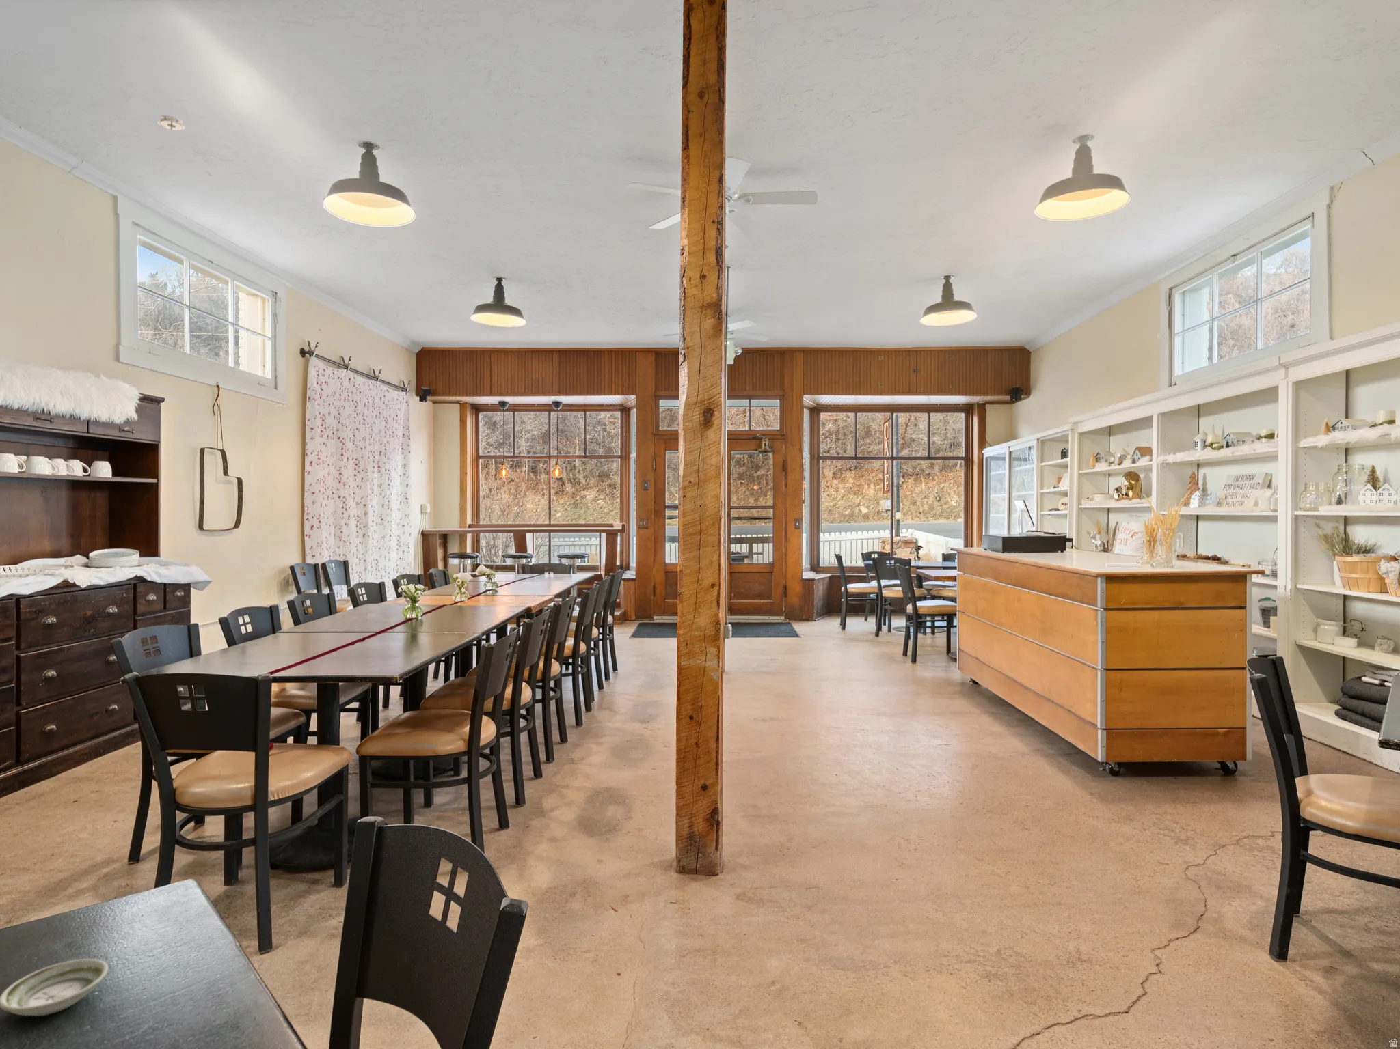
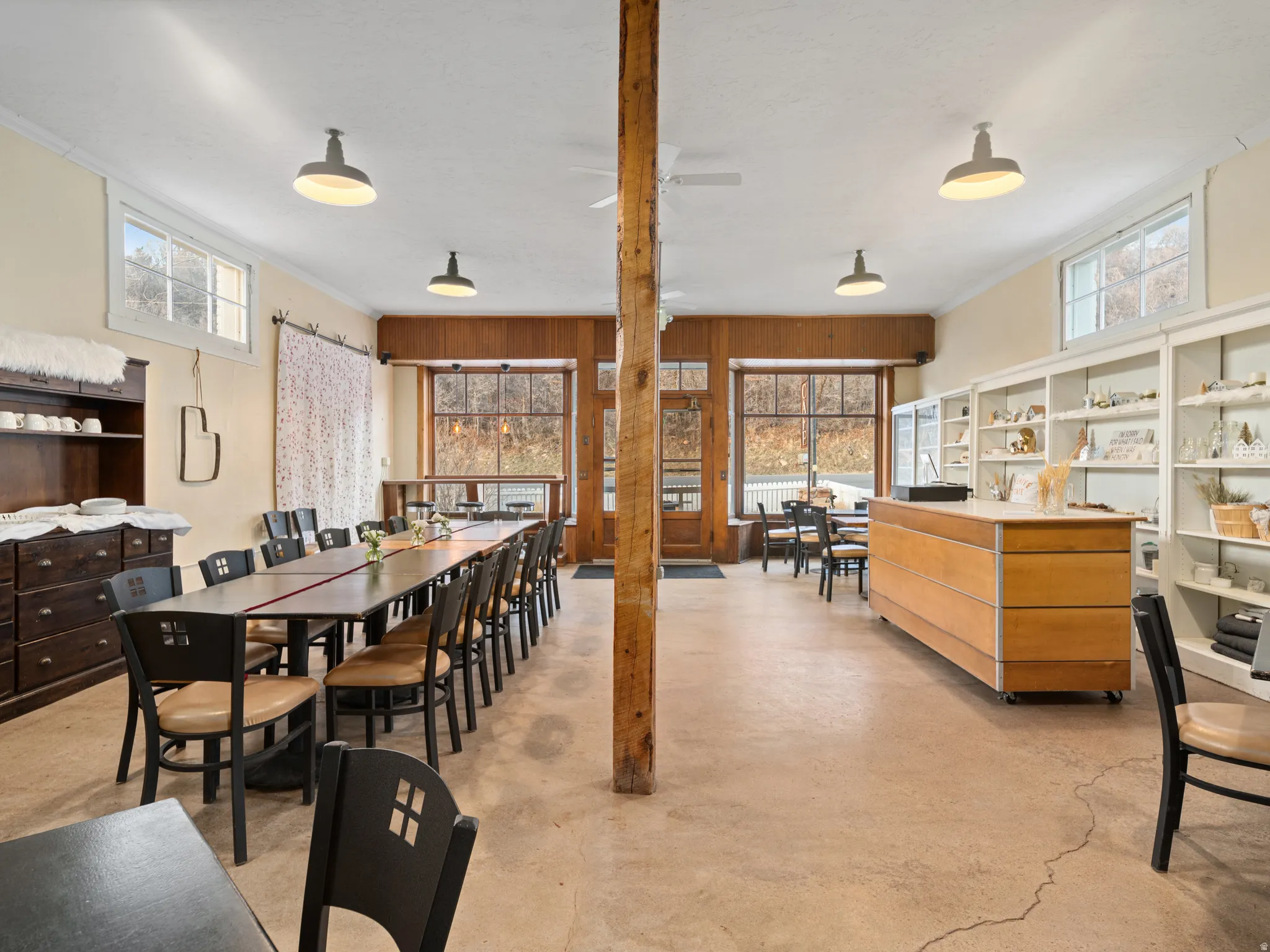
- saucer [0,959,109,1017]
- smoke detector [155,115,185,131]
